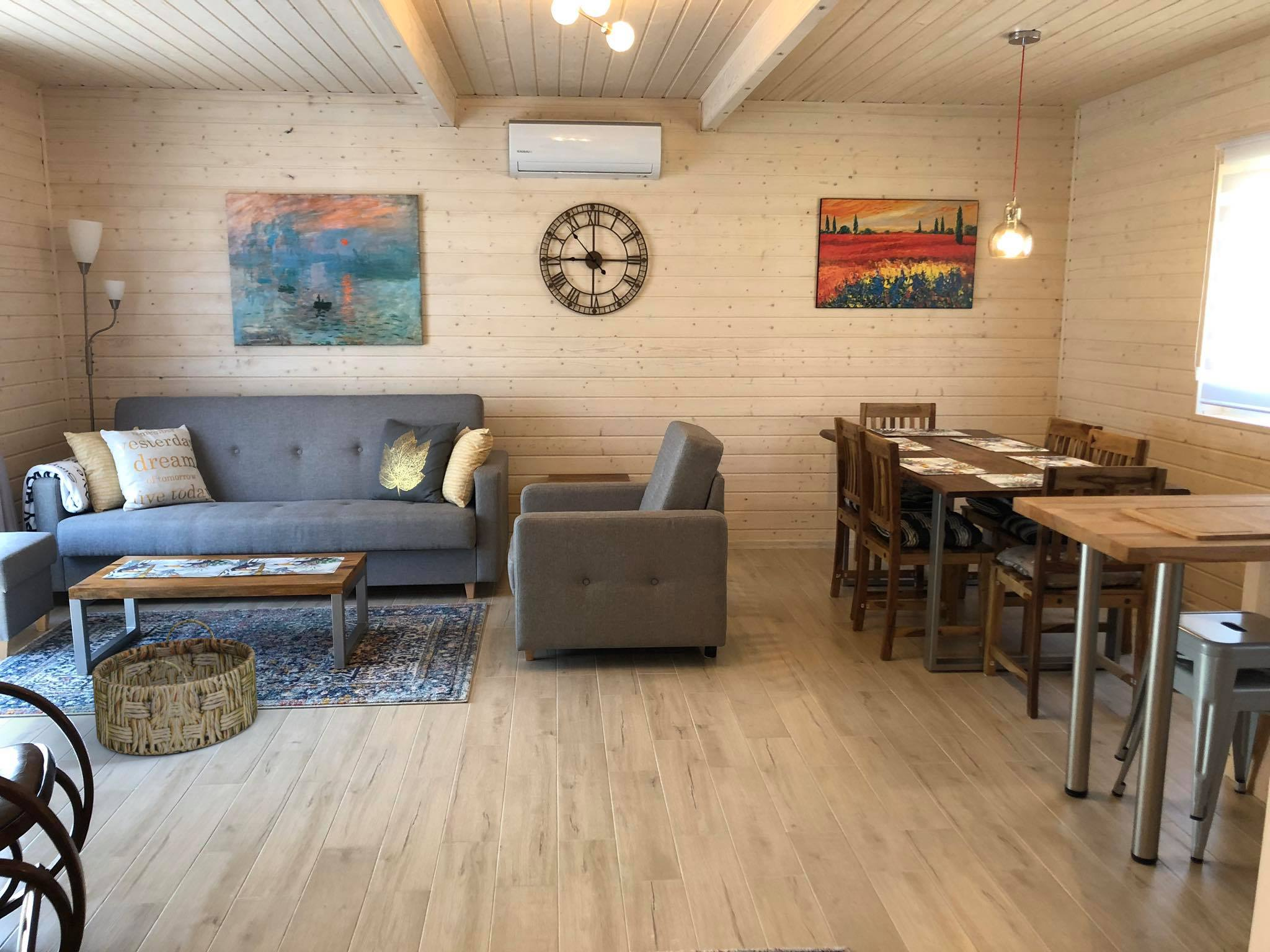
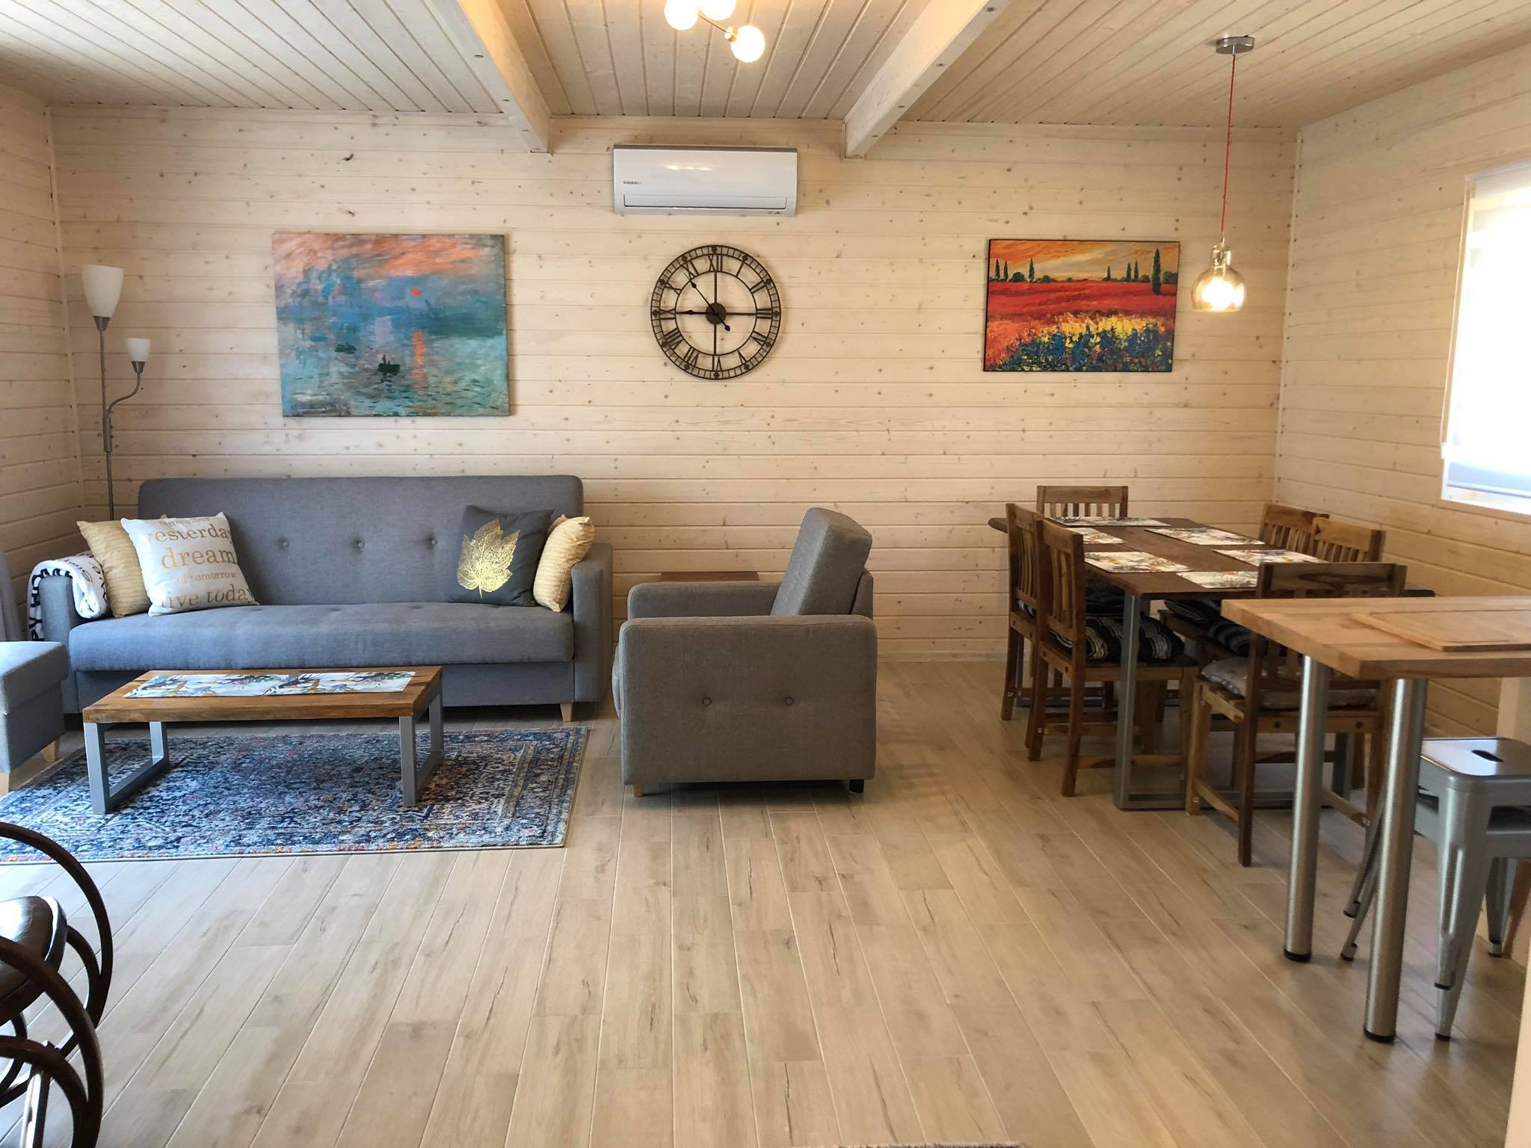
- basket [91,619,259,756]
